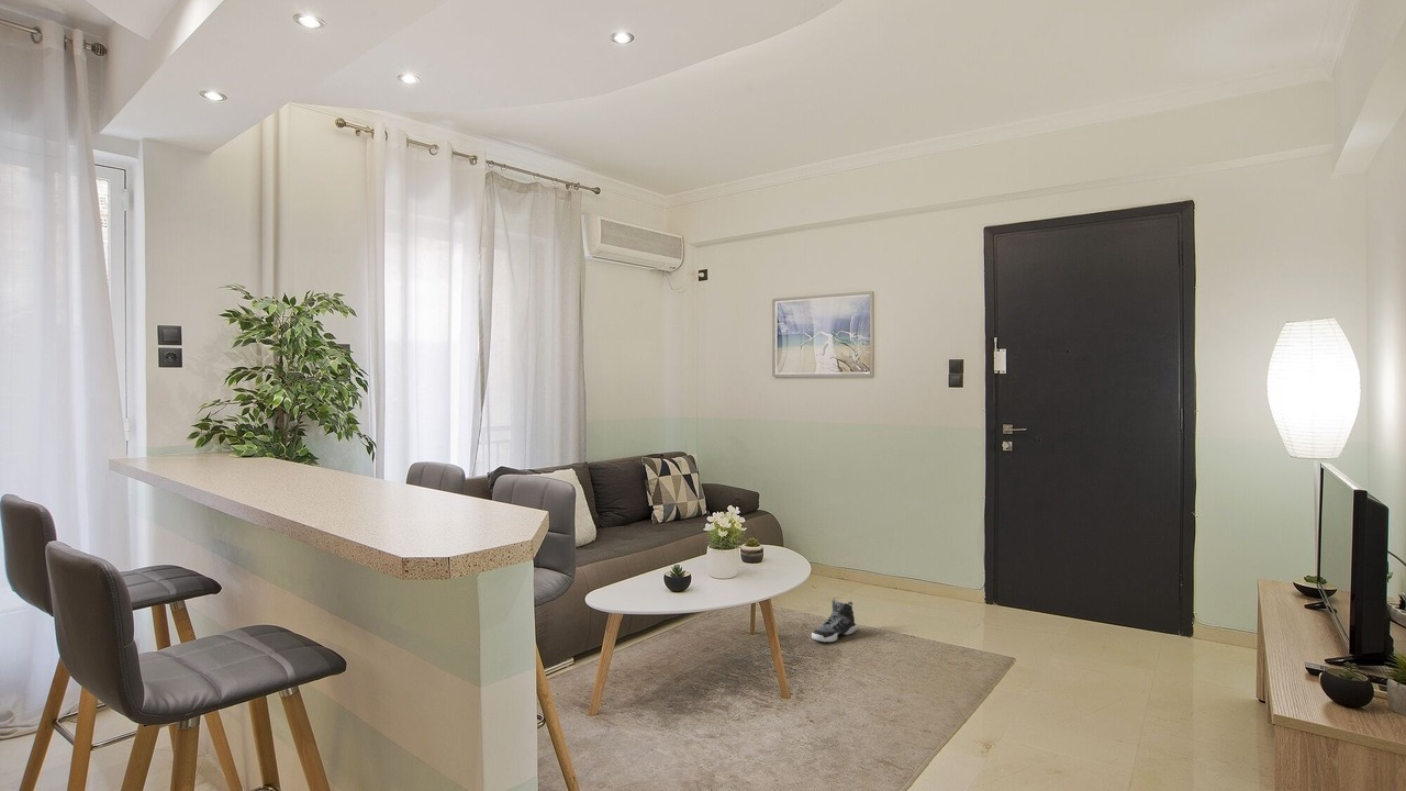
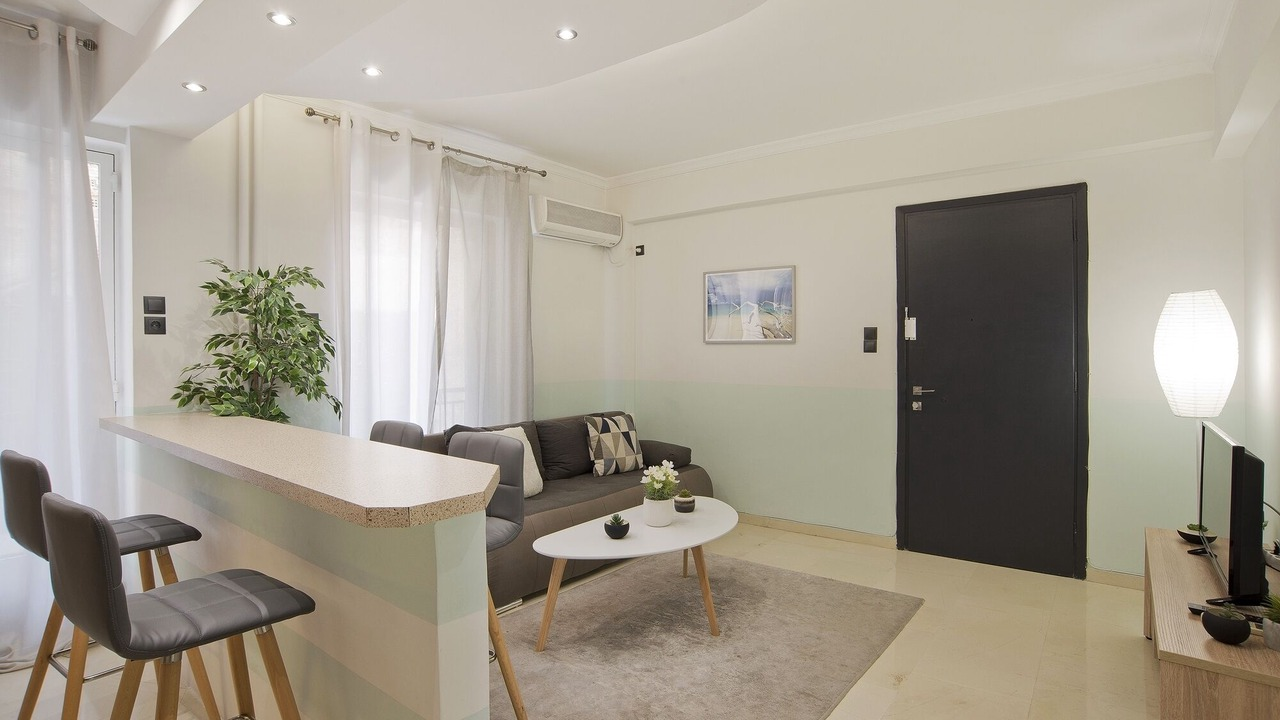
- sneaker [811,599,857,643]
